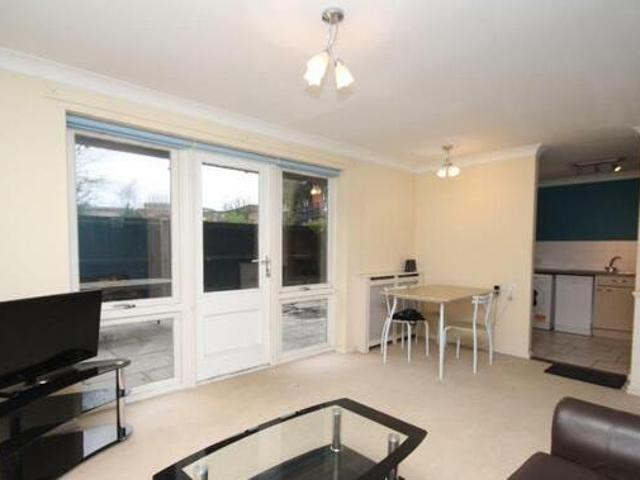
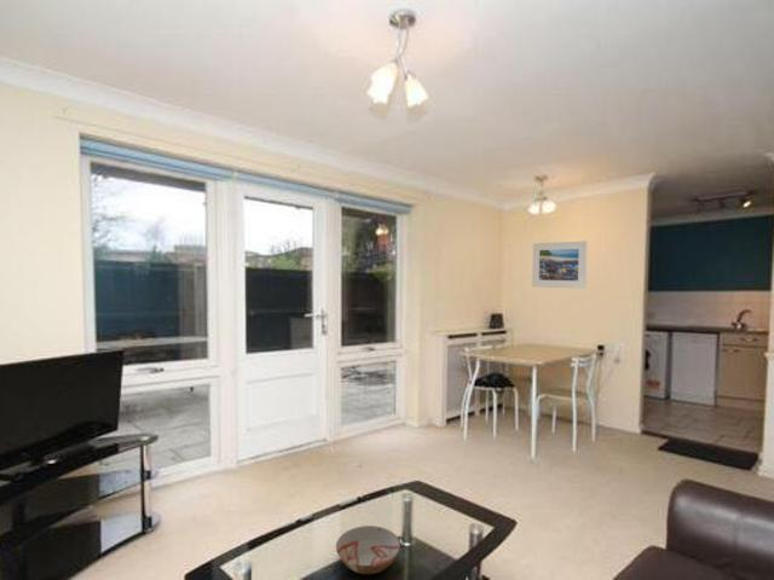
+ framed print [531,240,589,290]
+ bowl [335,524,402,575]
